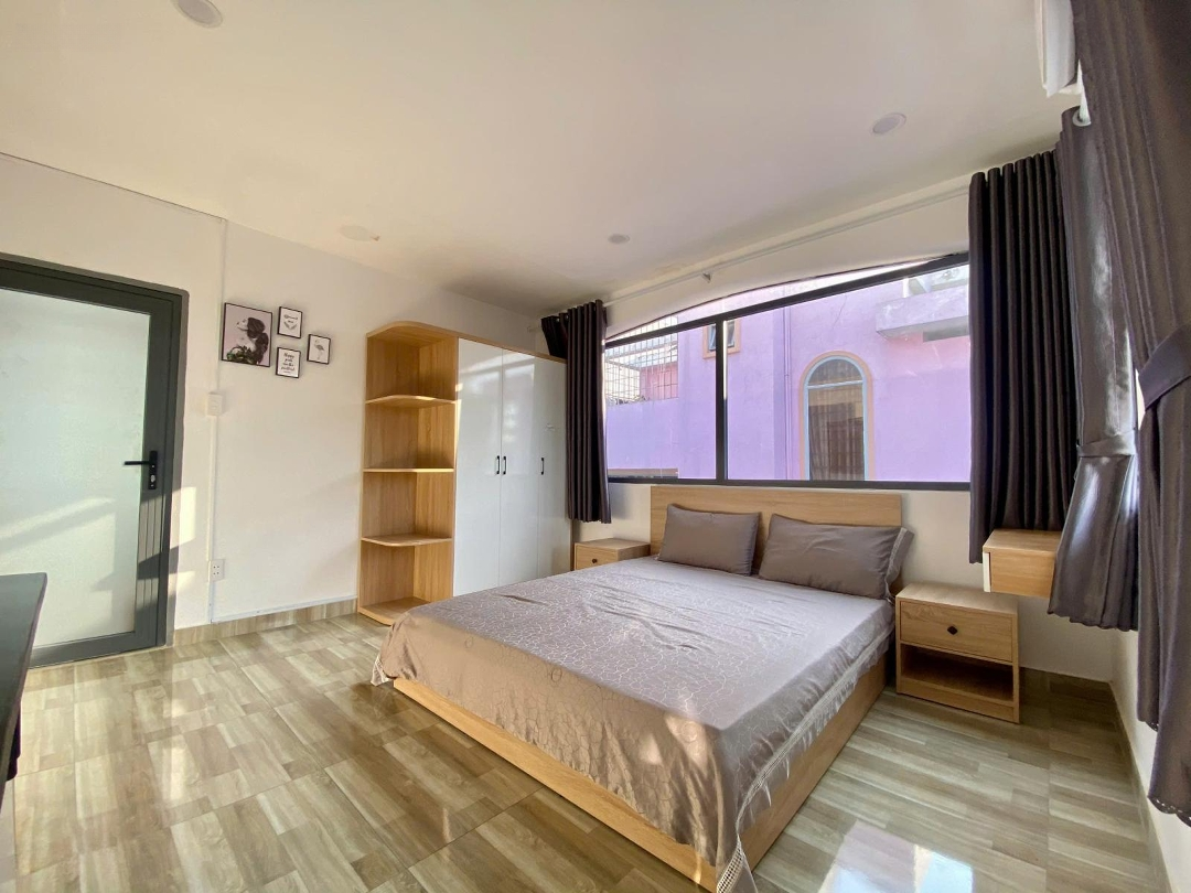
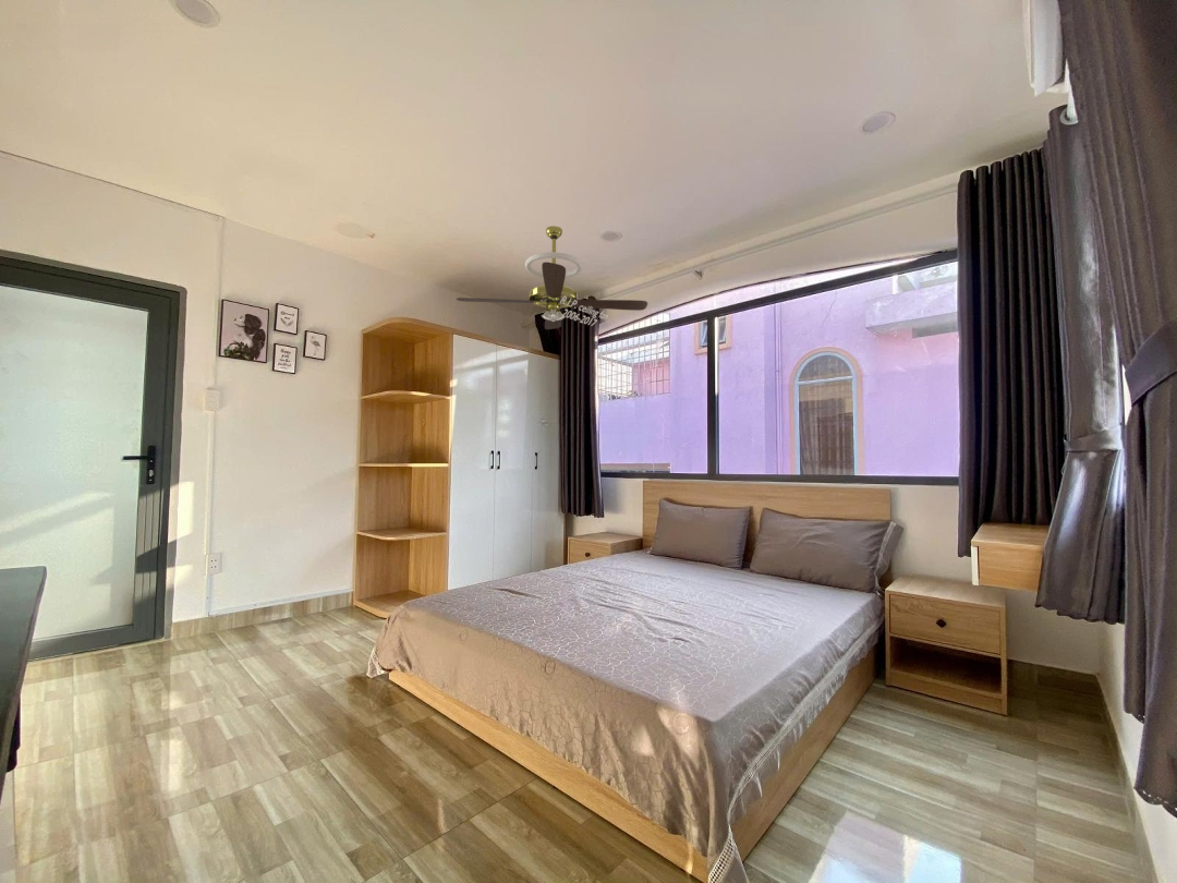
+ ceiling fan [456,225,648,330]
